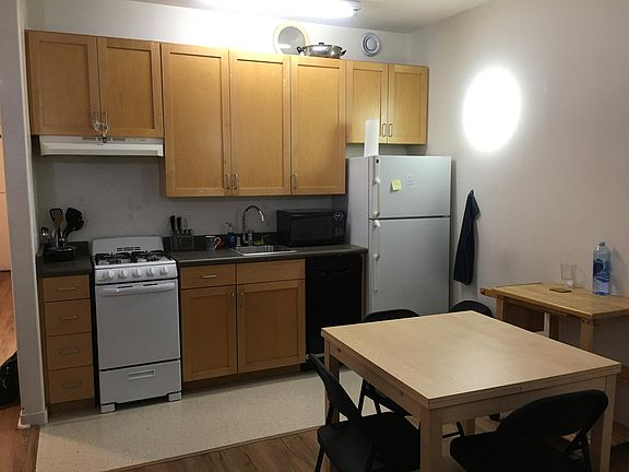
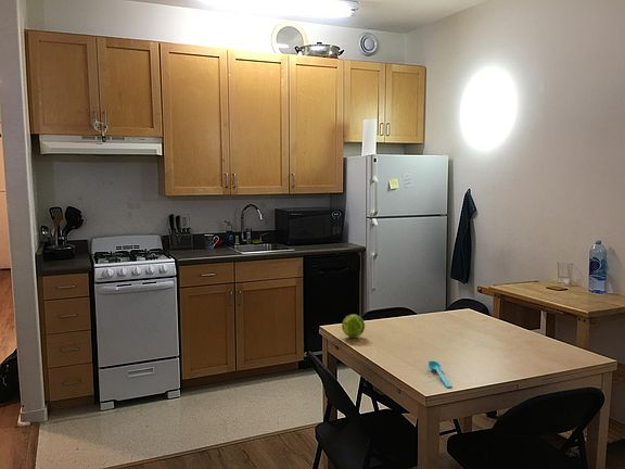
+ spoon [426,359,454,389]
+ fruit [341,314,366,339]
